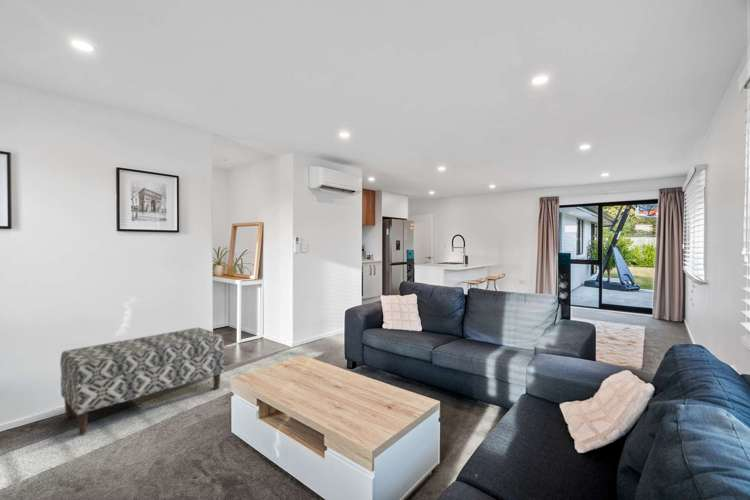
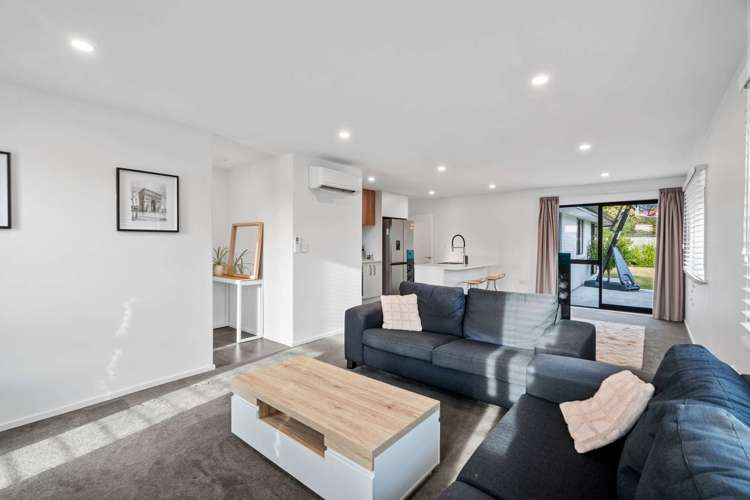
- bench [59,327,225,436]
